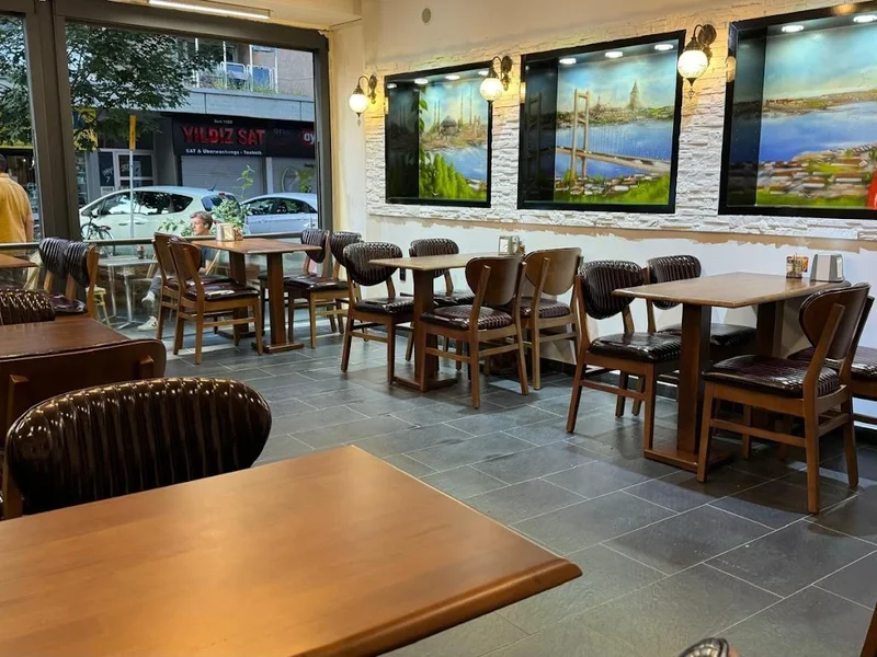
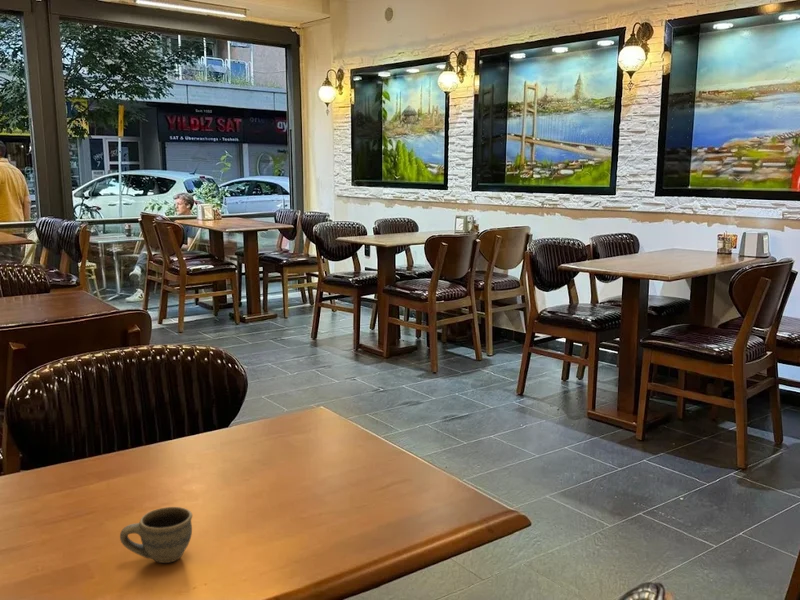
+ cup [119,506,193,564]
